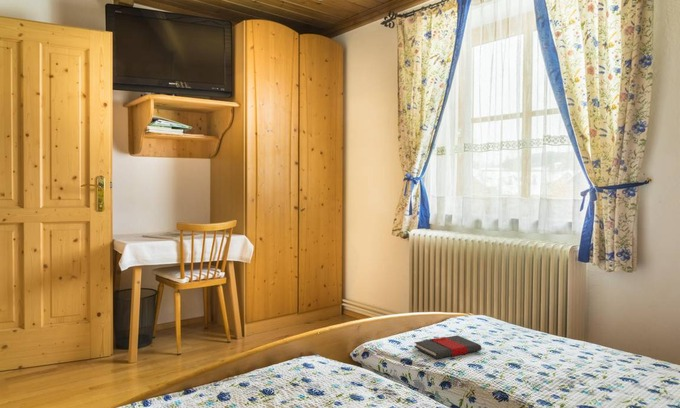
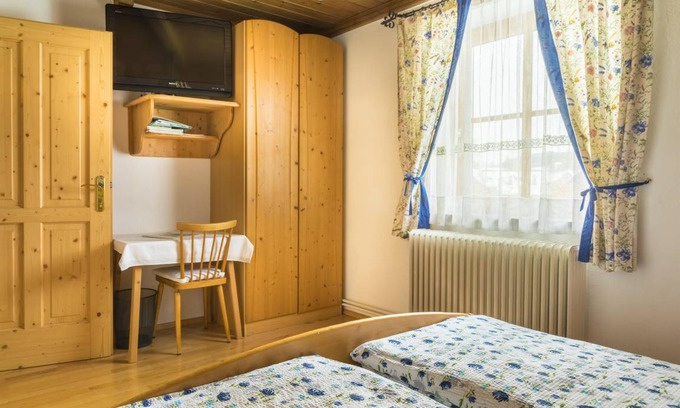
- book [413,335,482,360]
